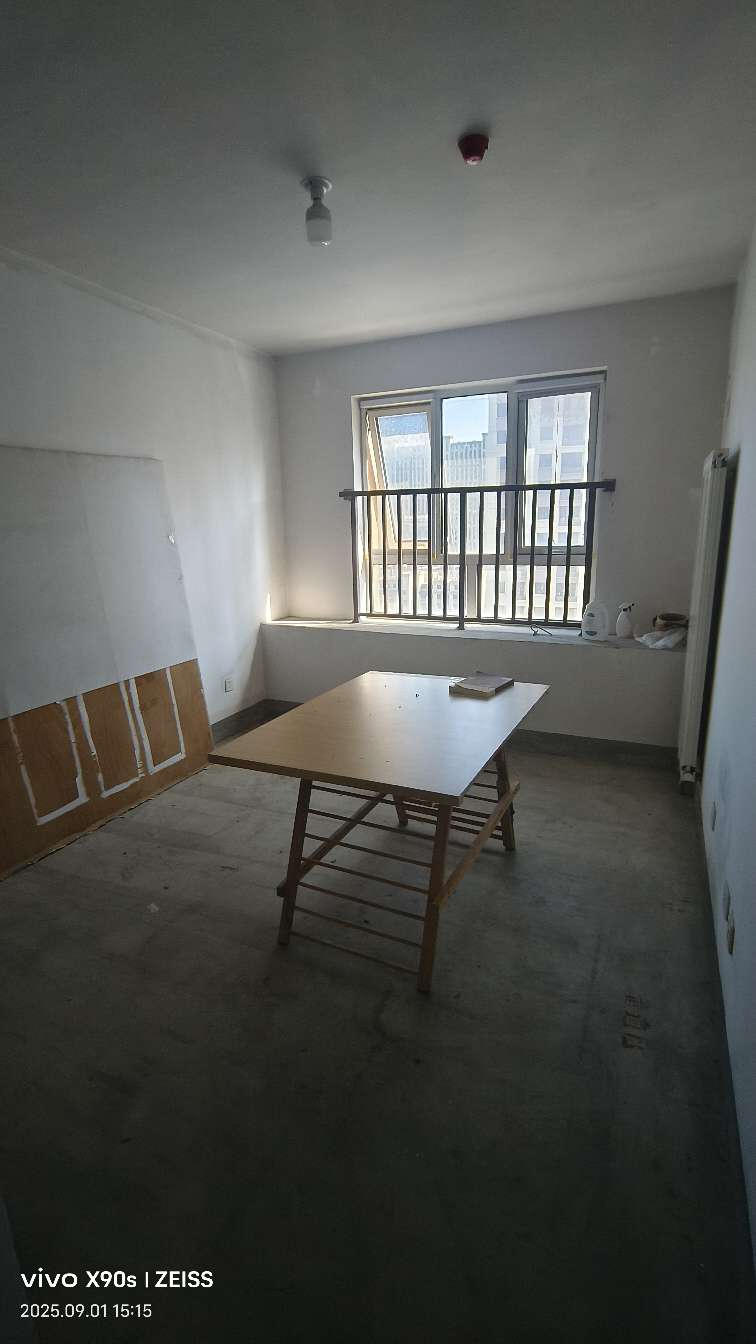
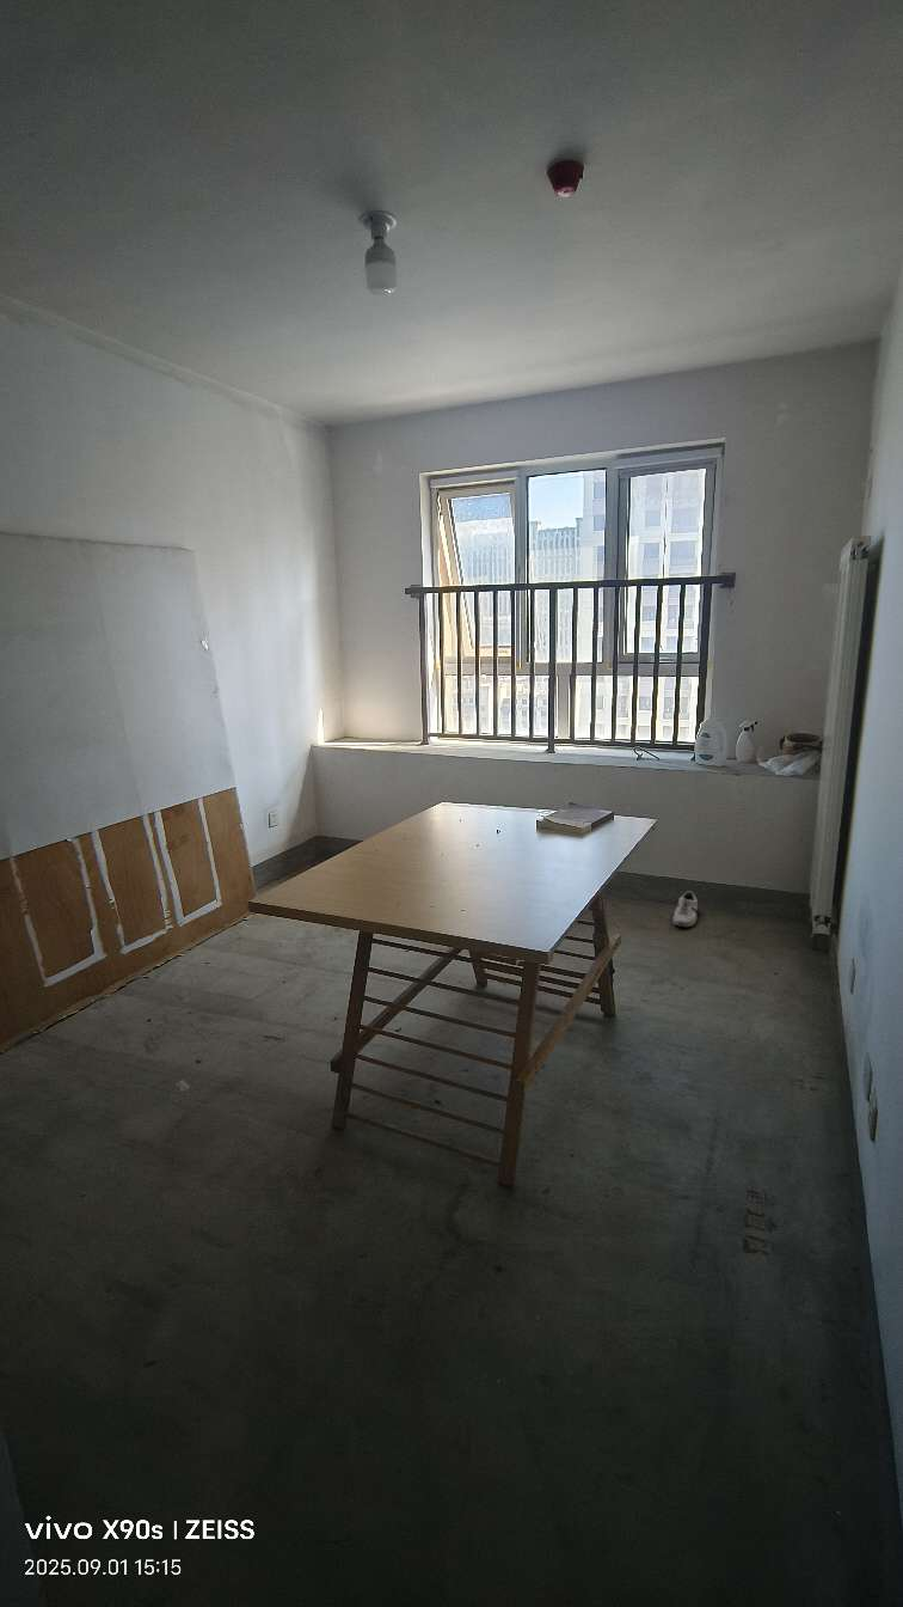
+ sneaker [671,890,699,928]
